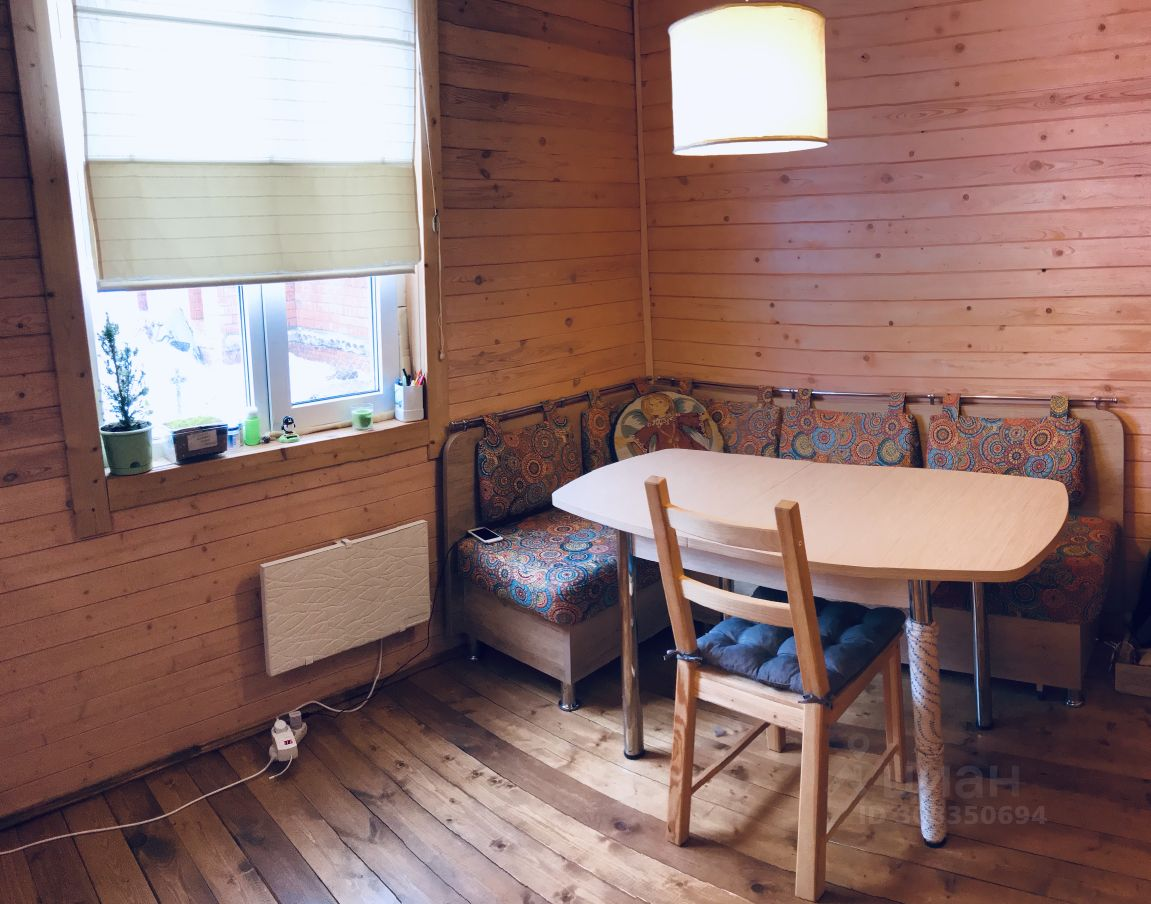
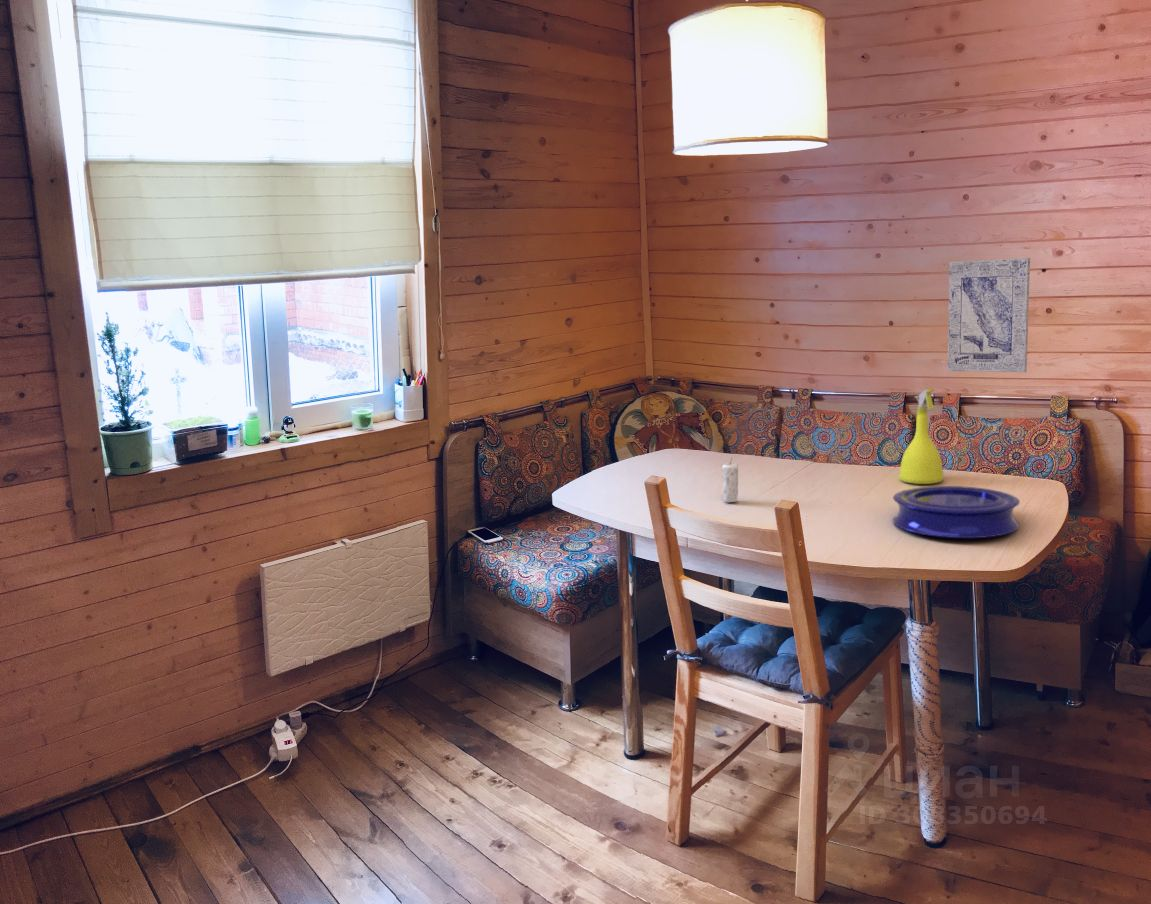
+ plate [892,485,1021,539]
+ spray bottle [898,388,945,485]
+ wall art [947,257,1031,373]
+ candle [721,458,739,503]
